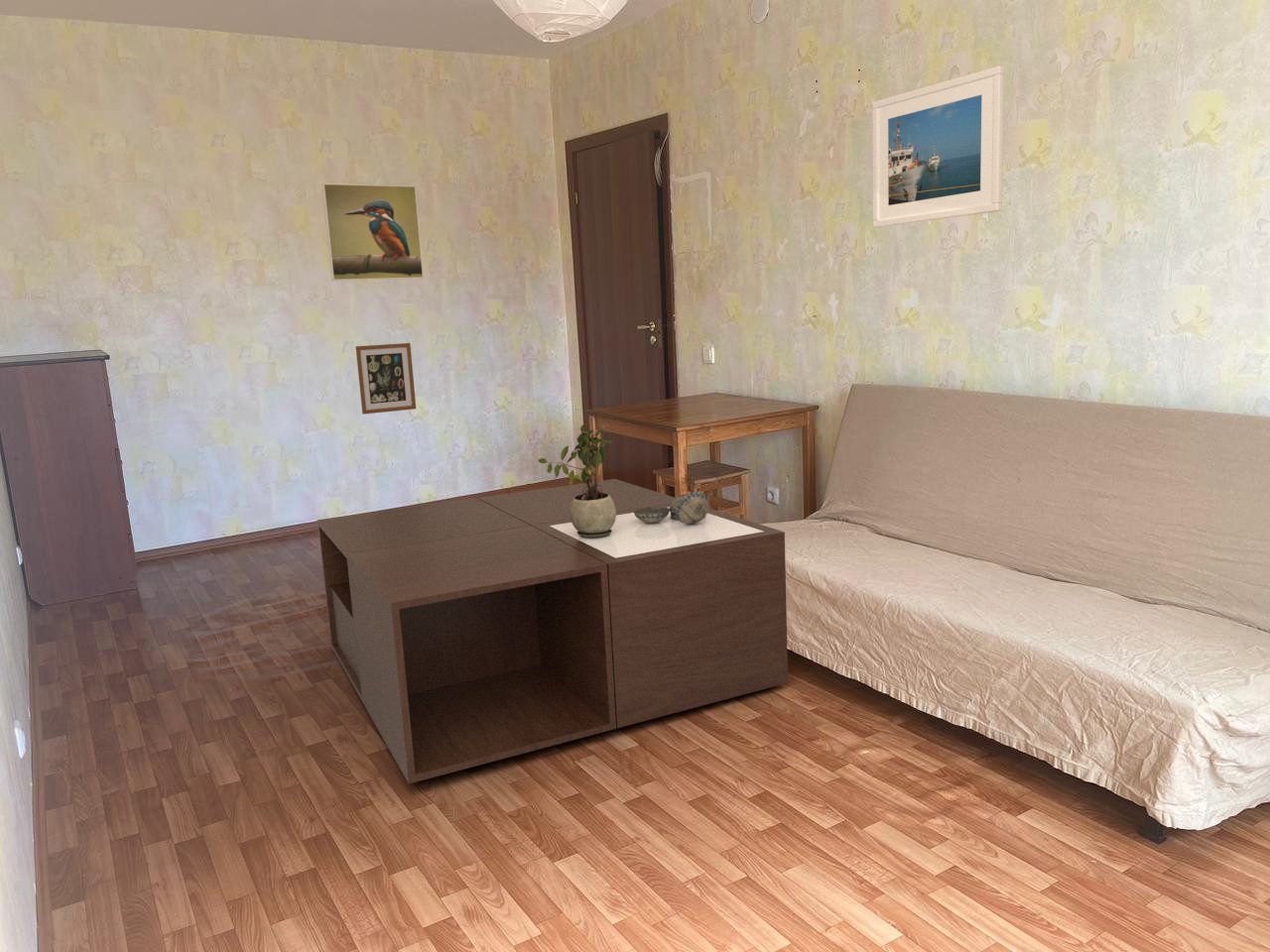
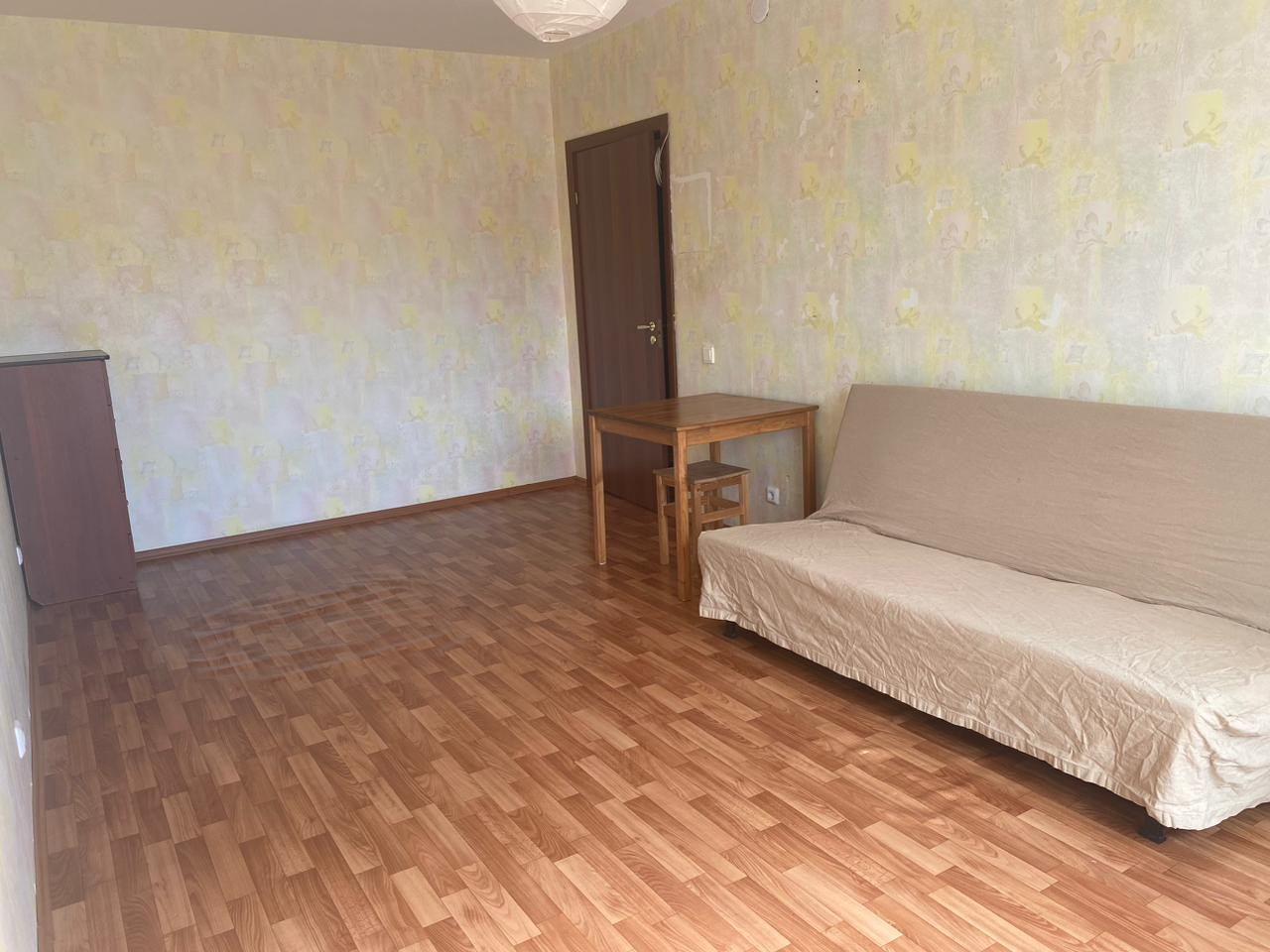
- decorative bowl [634,491,710,525]
- coffee table [317,478,789,784]
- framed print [871,64,1005,228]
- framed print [321,182,425,282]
- potted plant [538,423,616,538]
- wall art [355,342,417,416]
